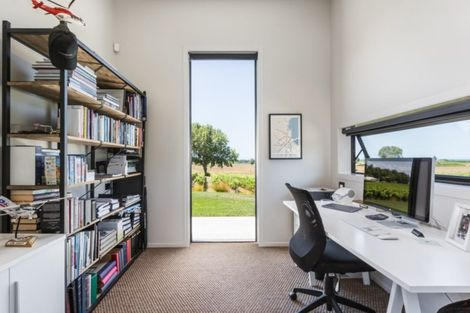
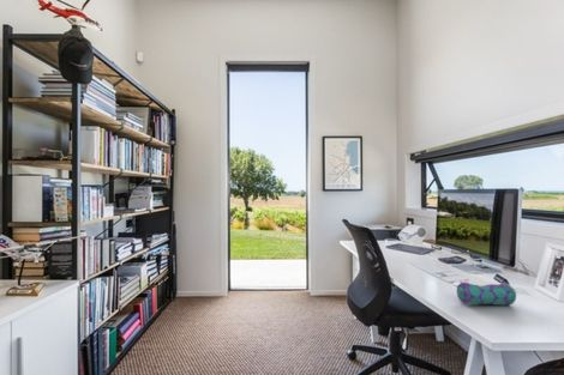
+ pencil case [456,279,517,307]
